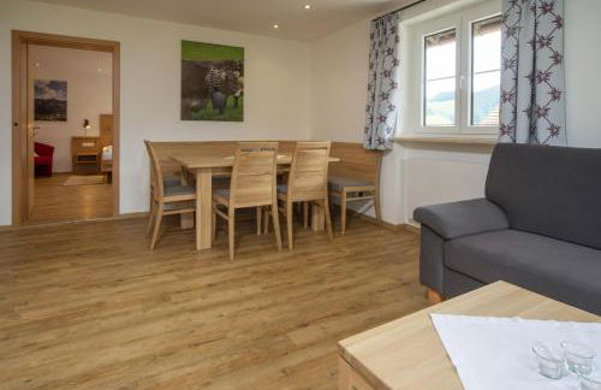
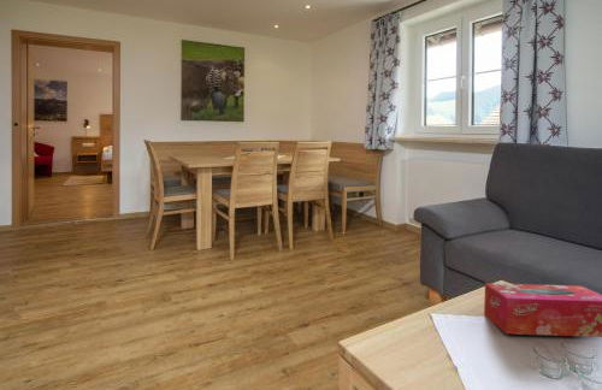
+ tissue box [483,282,602,338]
